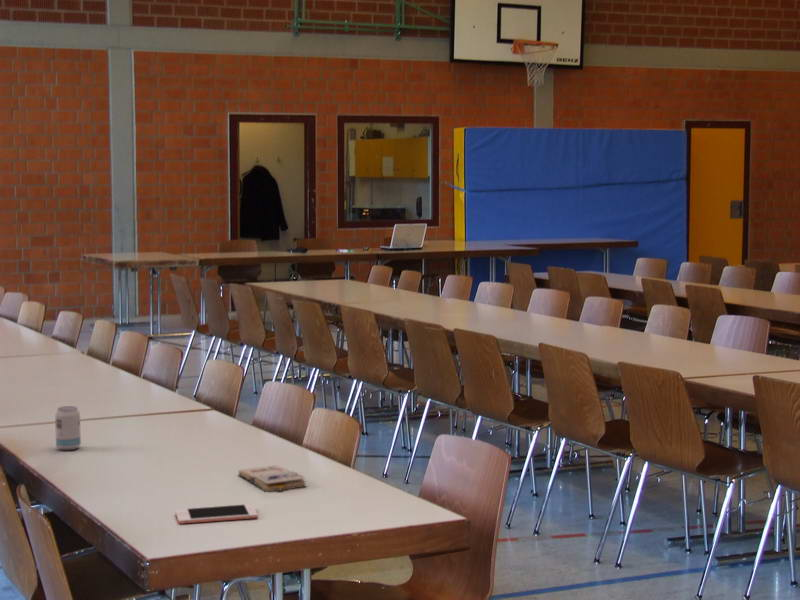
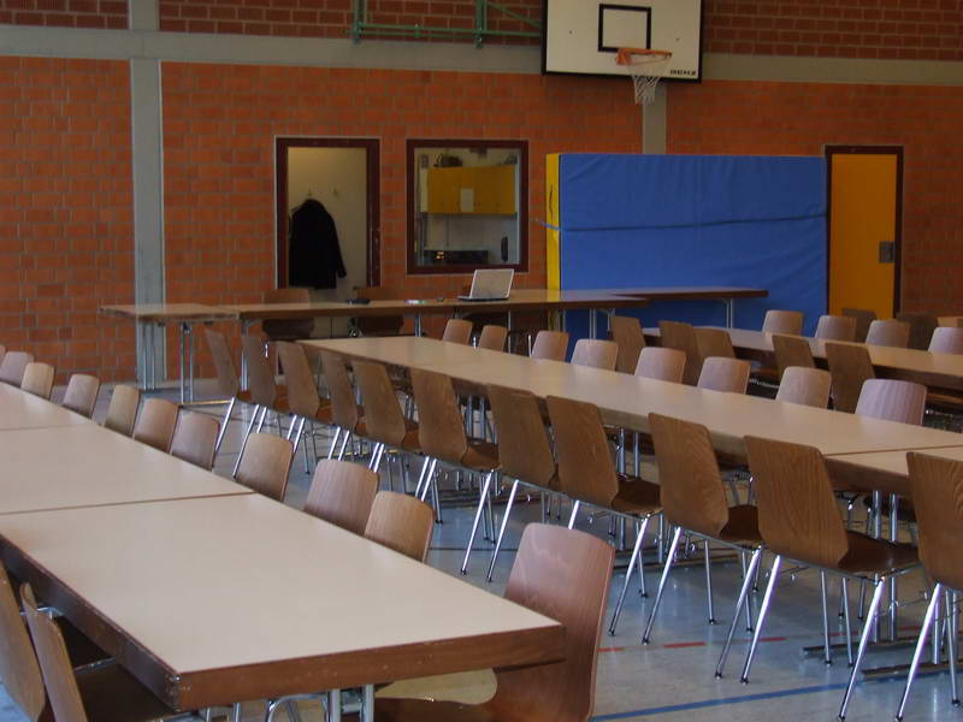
- paperback book [237,464,307,493]
- cell phone [175,503,259,525]
- beverage can [54,405,82,451]
